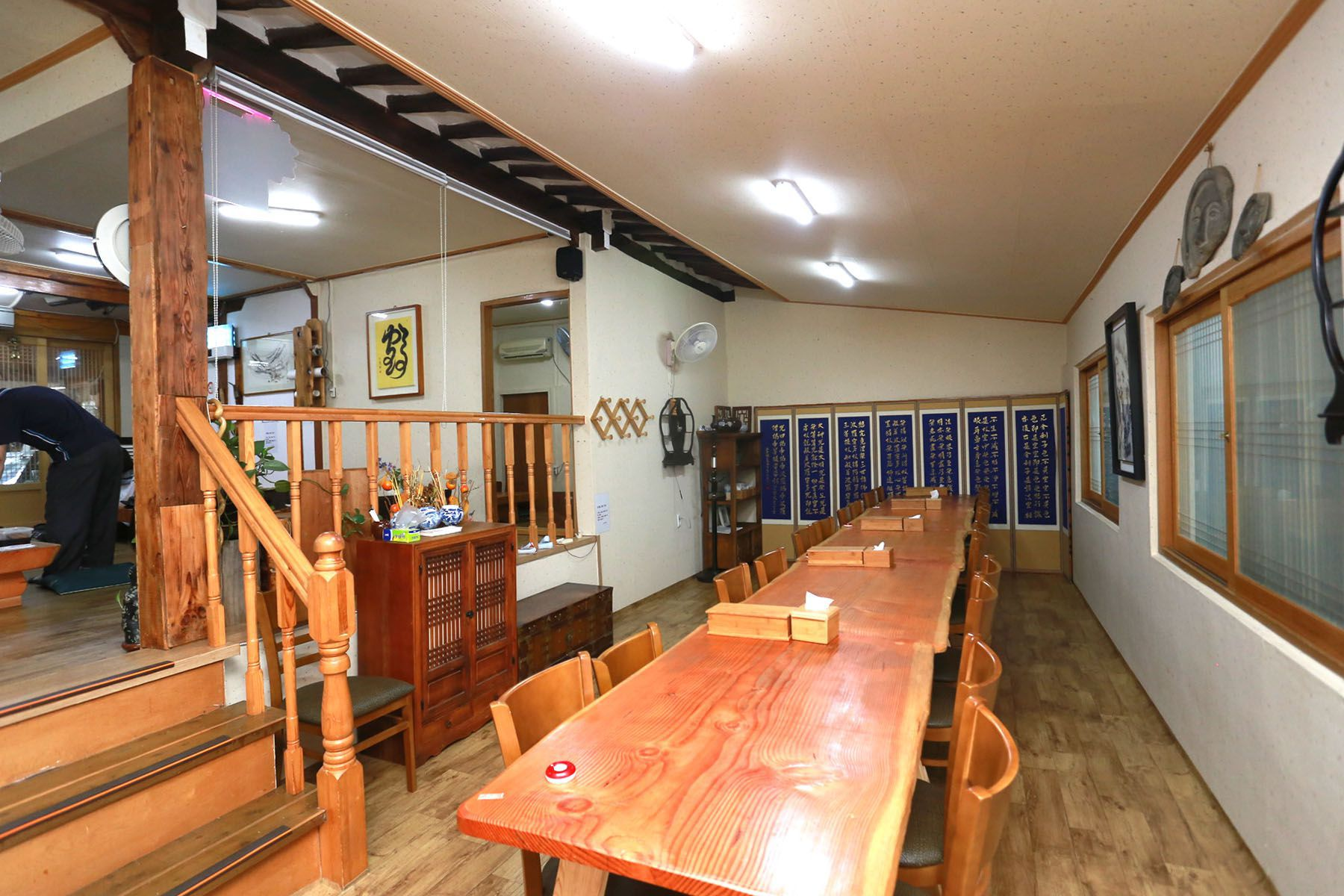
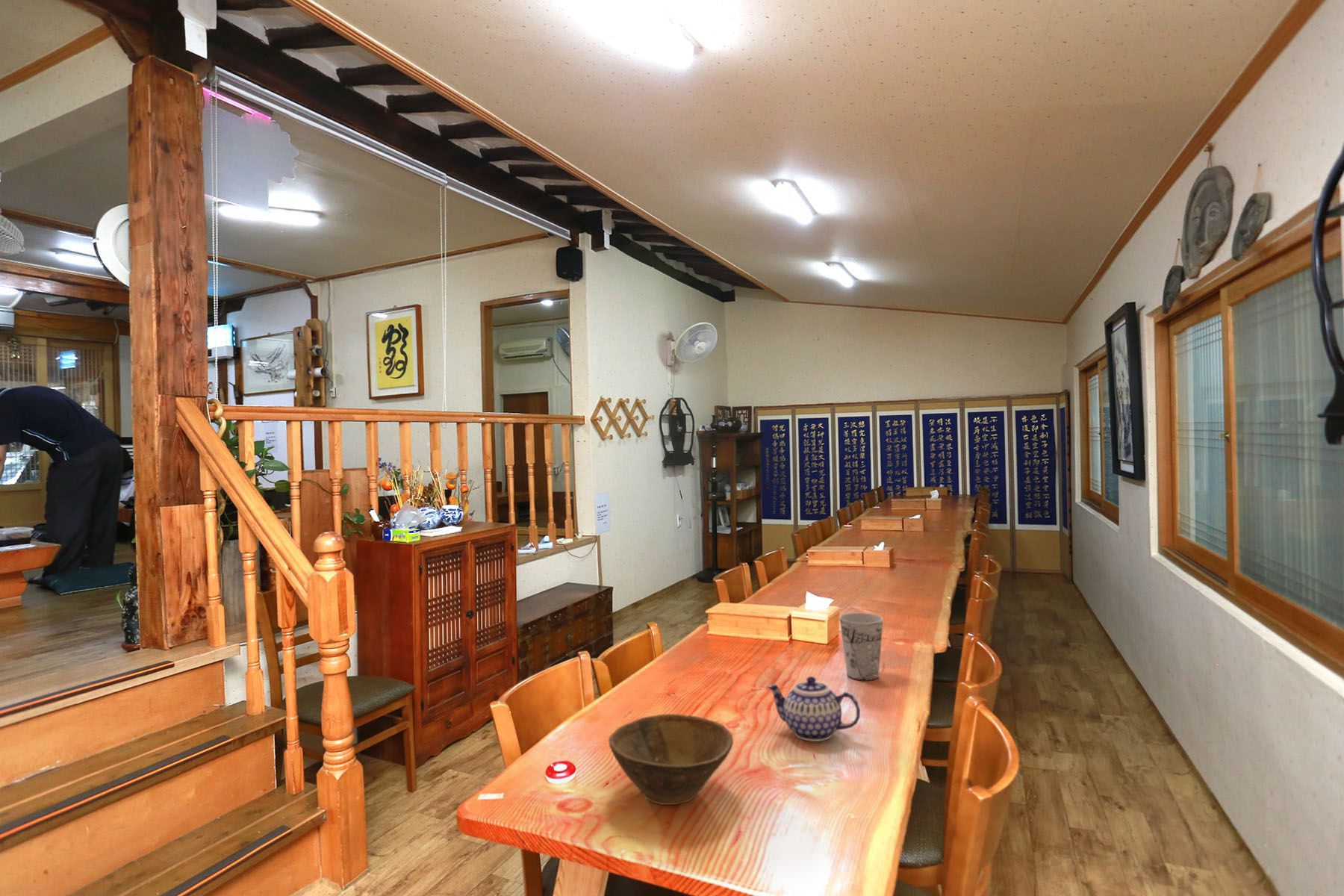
+ cup [839,612,884,681]
+ bowl [608,713,734,806]
+ teapot [766,676,861,742]
